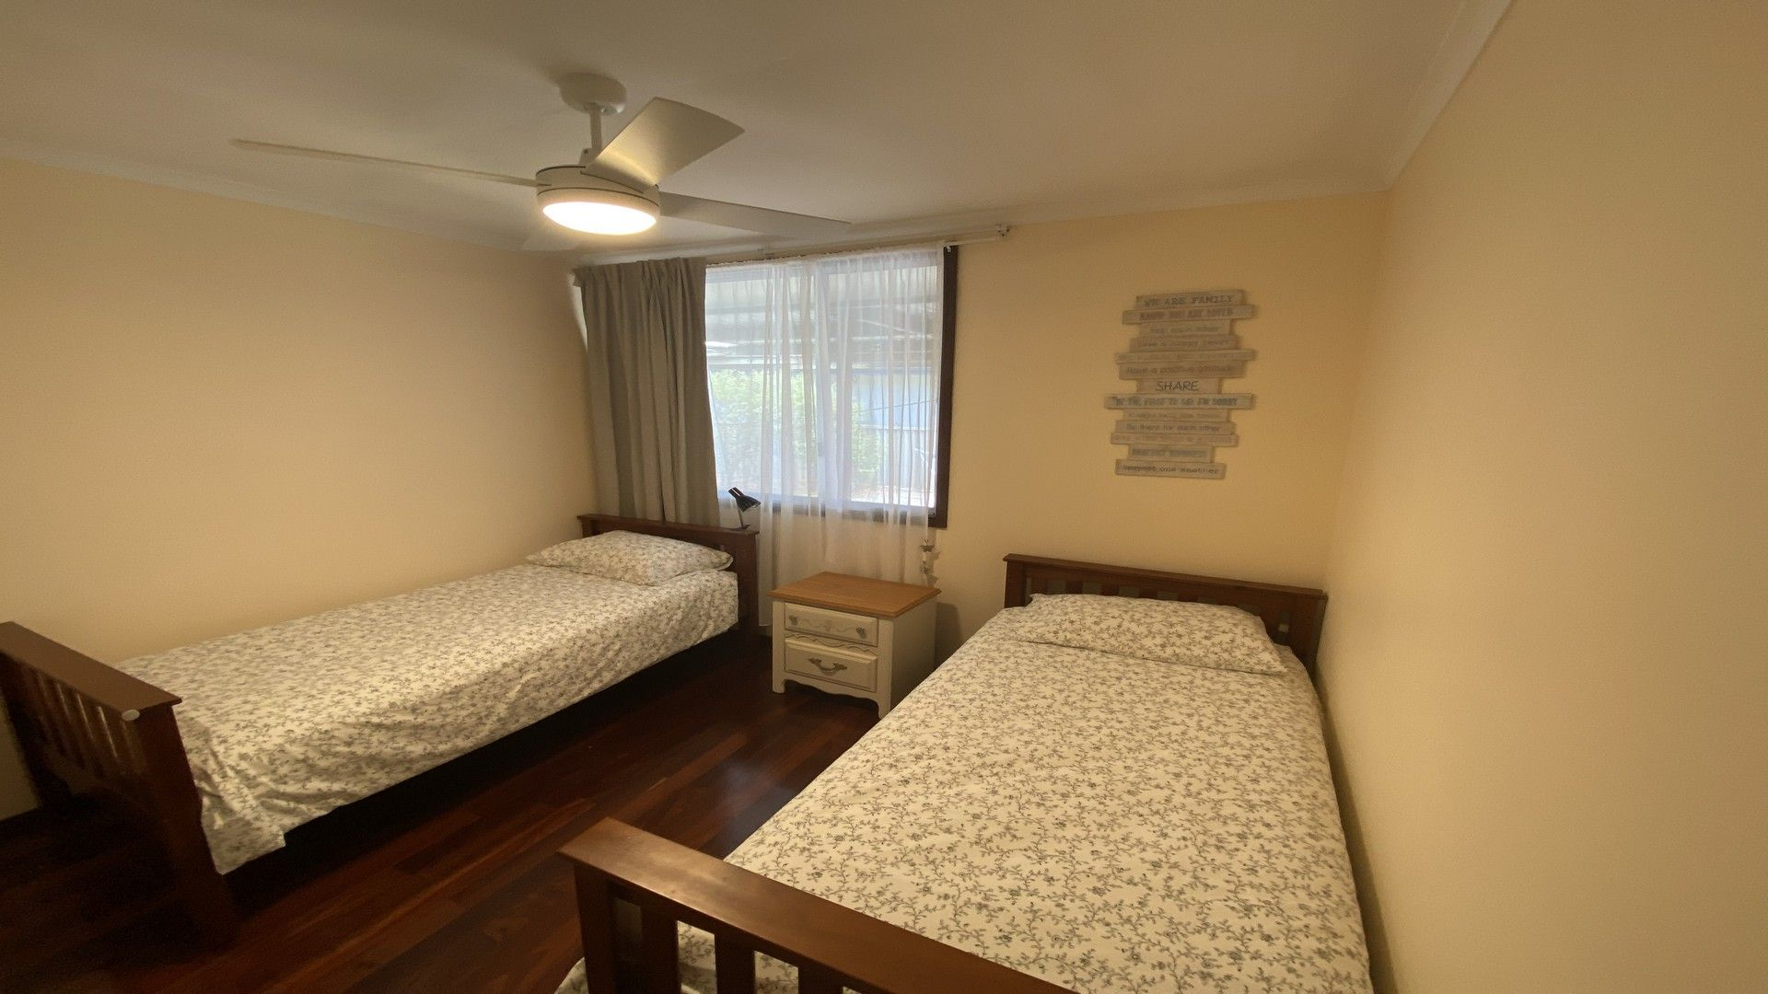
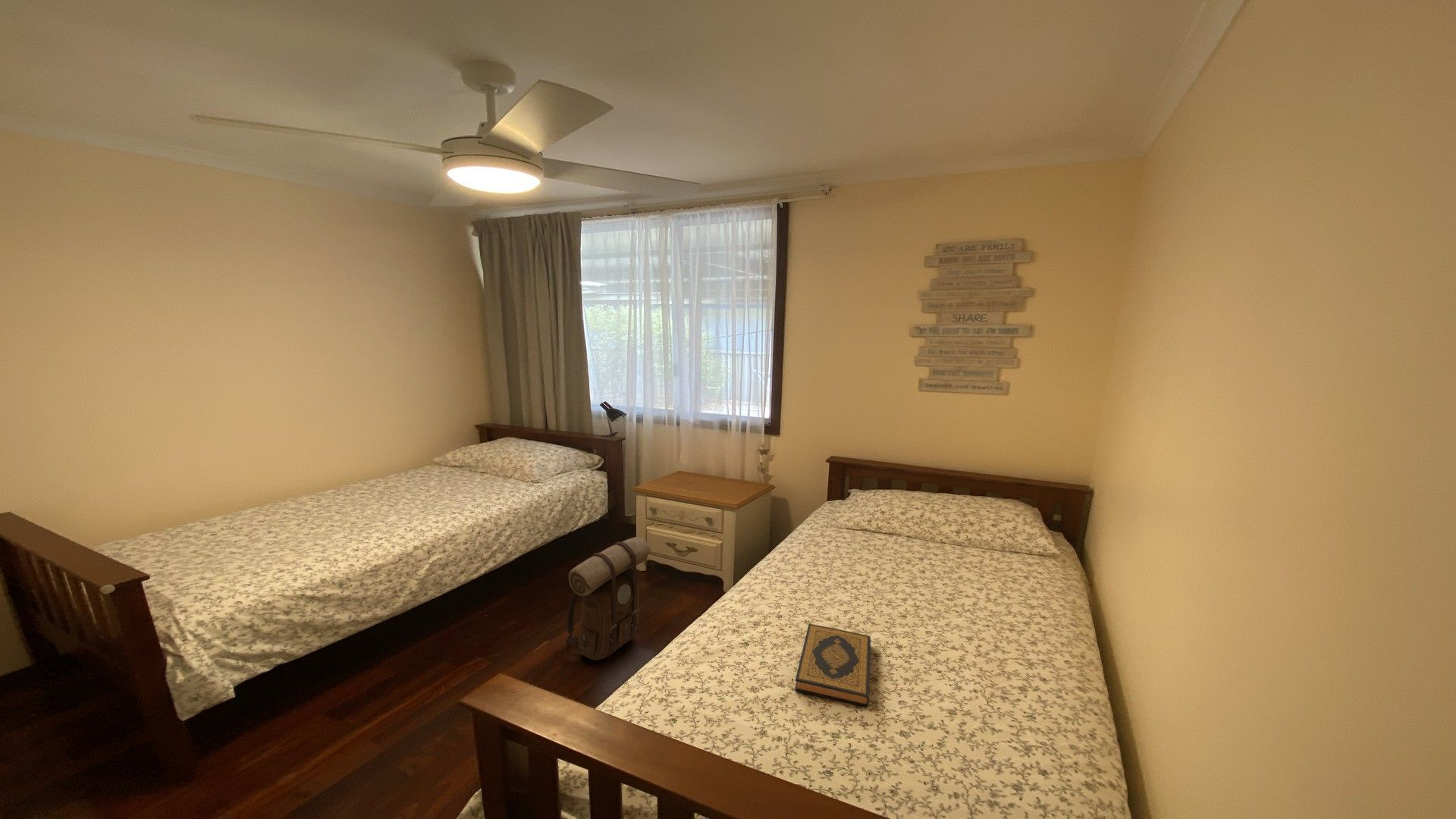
+ hardback book [794,623,871,708]
+ backpack [565,536,651,661]
